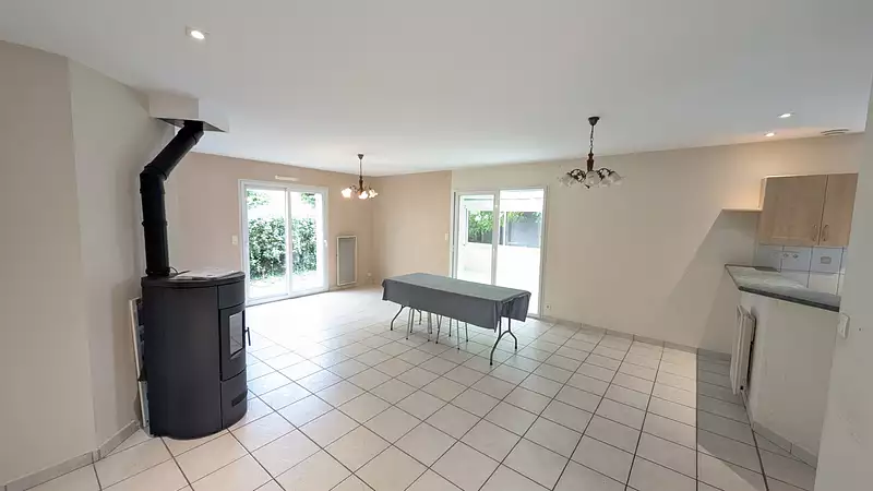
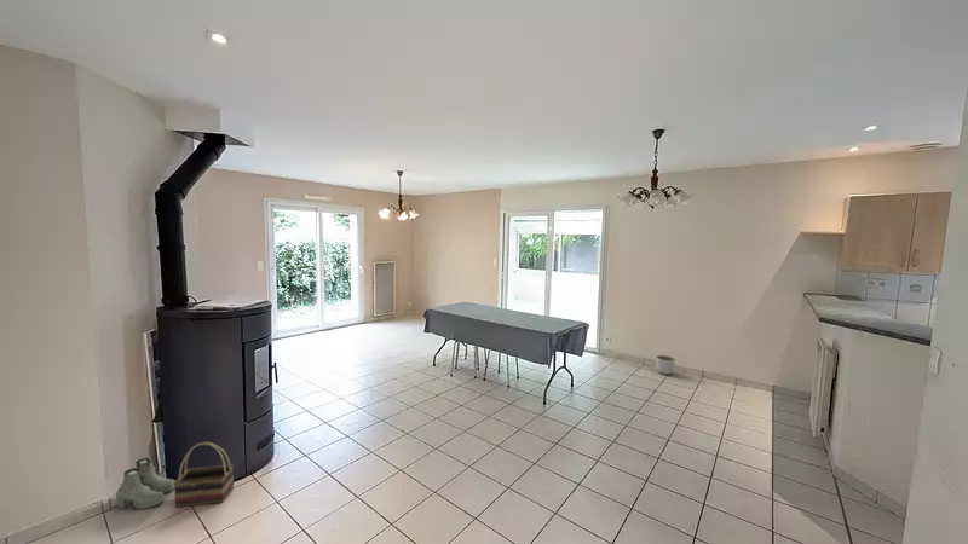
+ boots [115,457,175,511]
+ planter [655,354,676,376]
+ basket [174,441,235,508]
